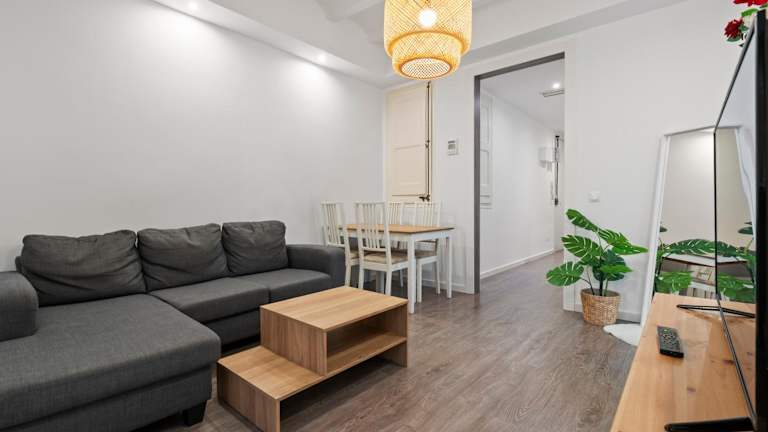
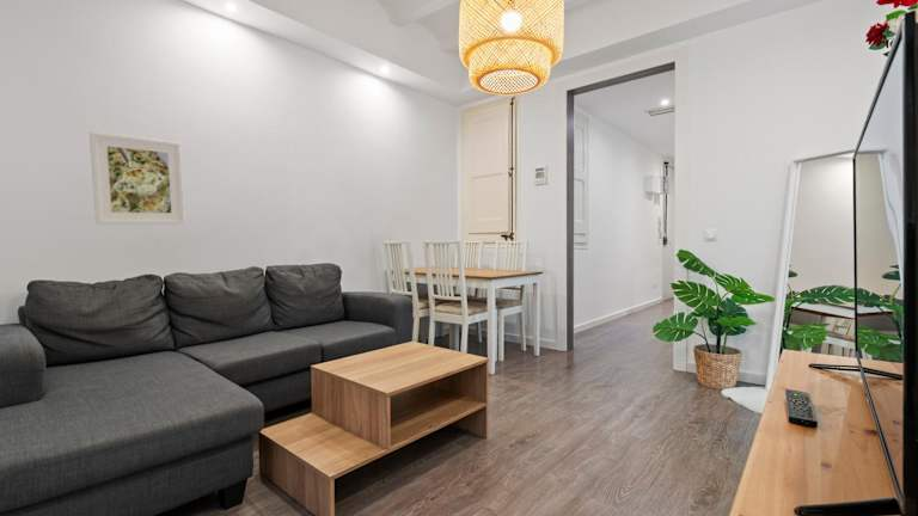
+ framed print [88,130,186,226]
